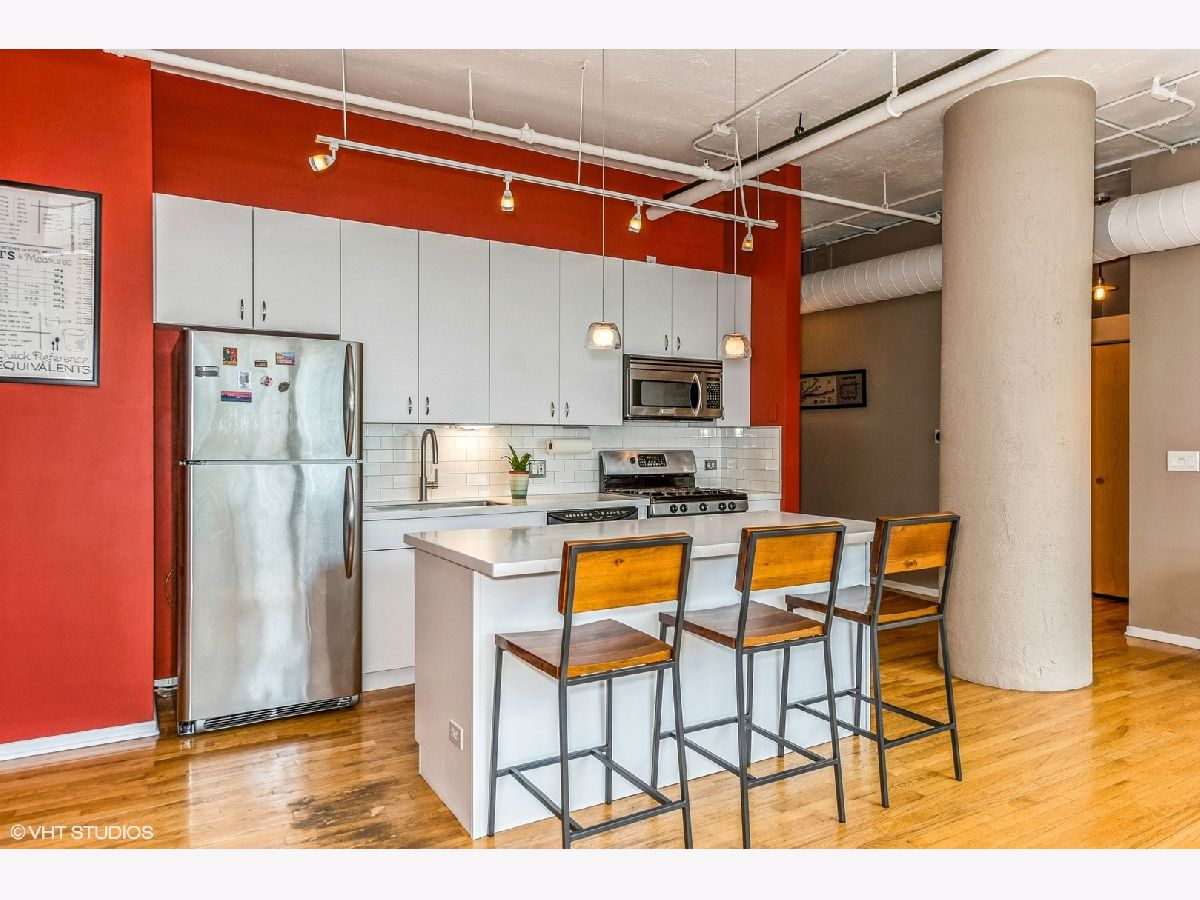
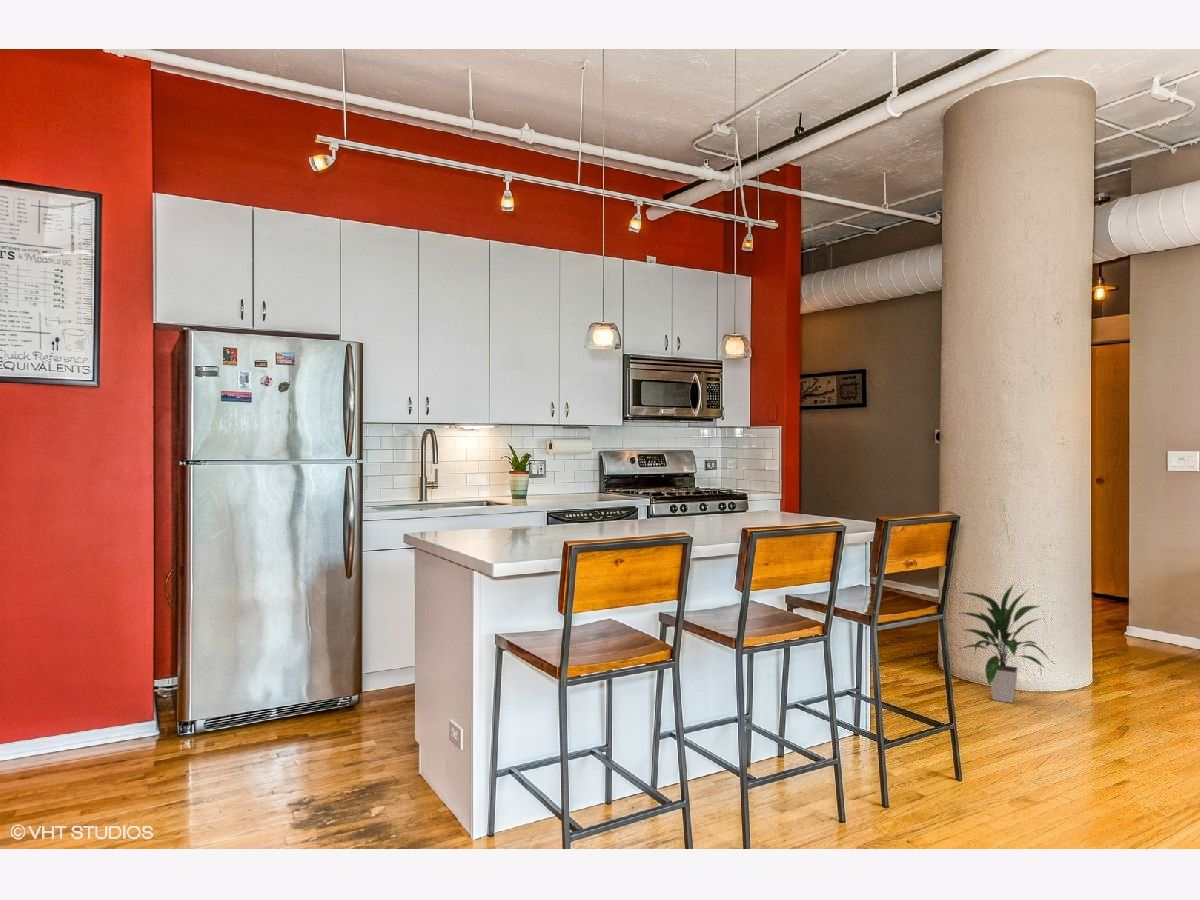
+ indoor plant [952,582,1050,704]
